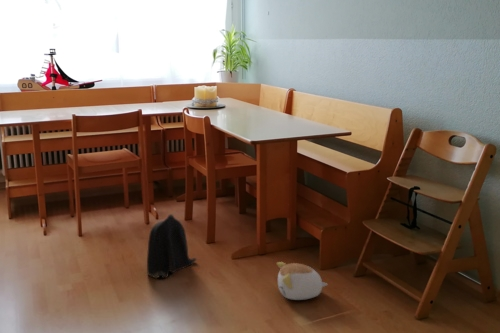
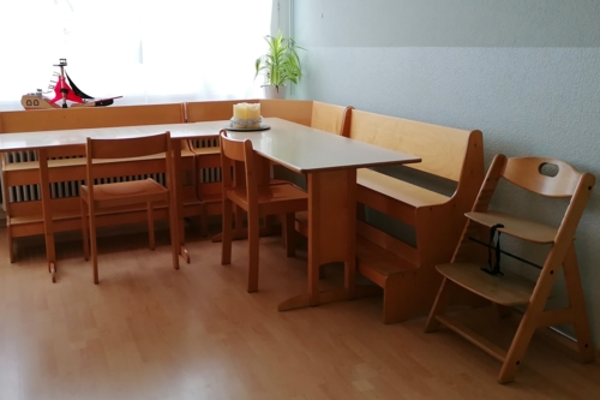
- backpack [146,213,198,280]
- plush toy [276,261,329,301]
